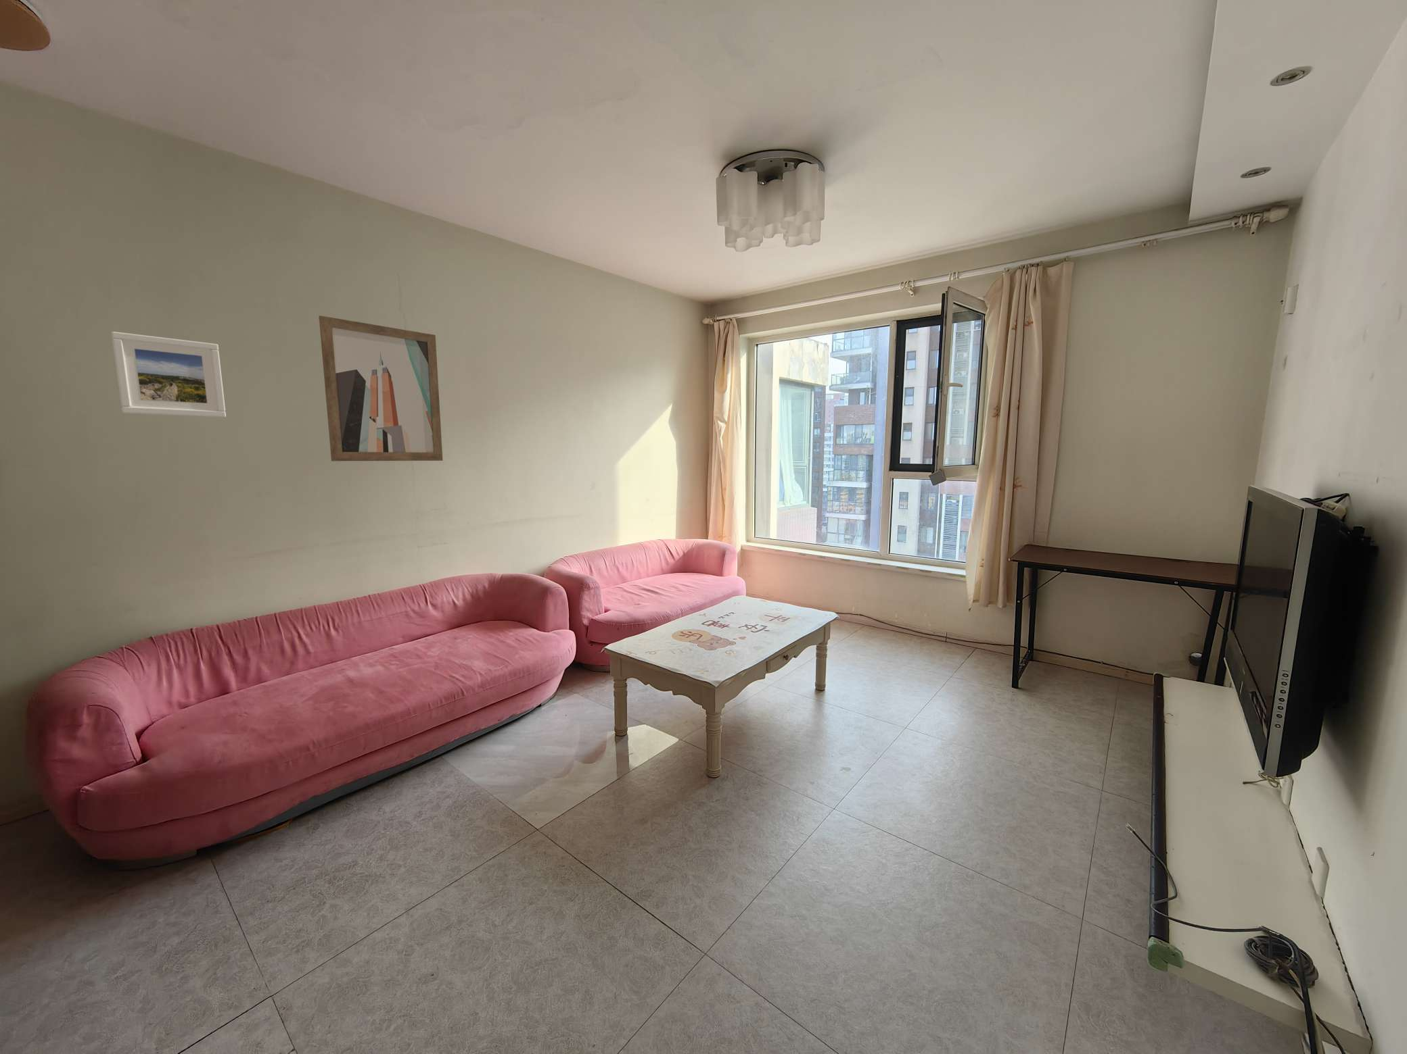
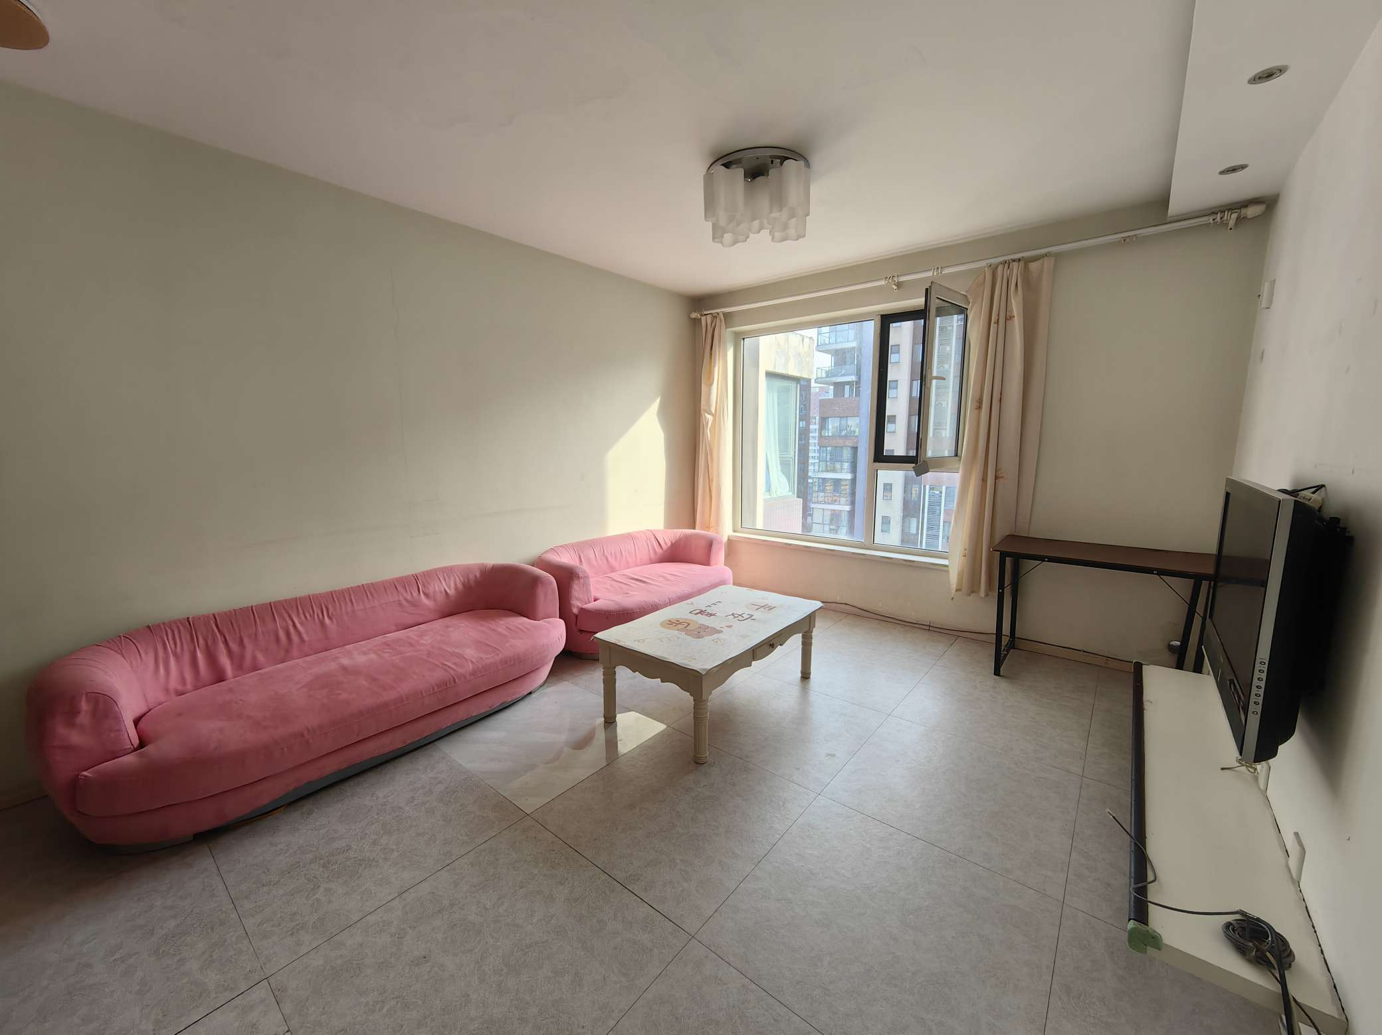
- wall art [318,314,444,462]
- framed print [111,331,227,418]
